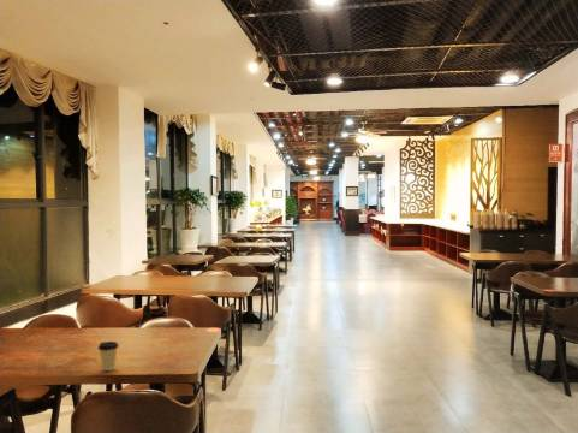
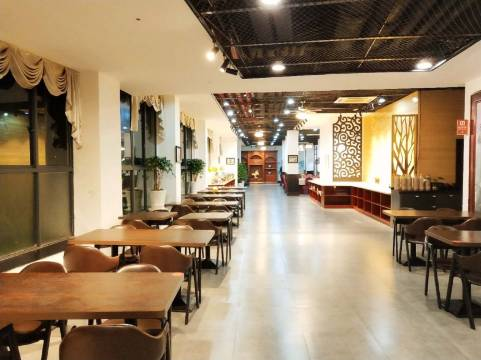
- coffee cup [96,340,120,372]
